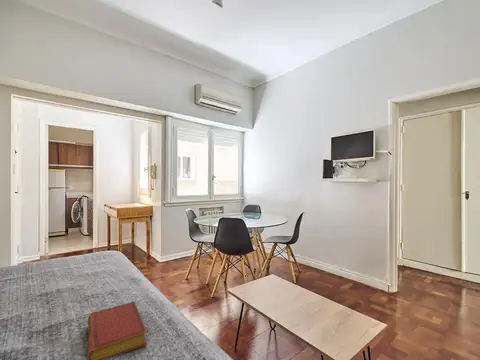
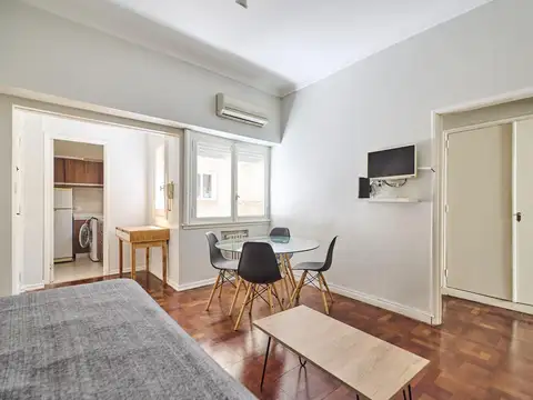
- book [87,301,148,360]
